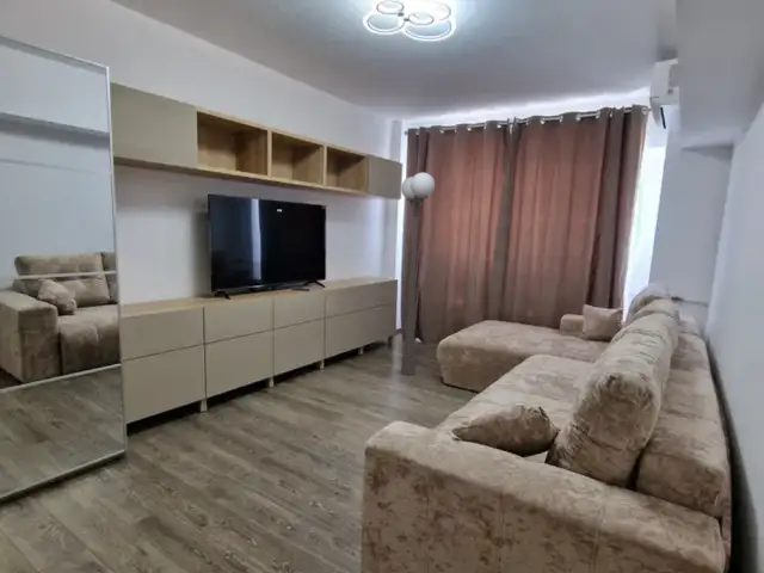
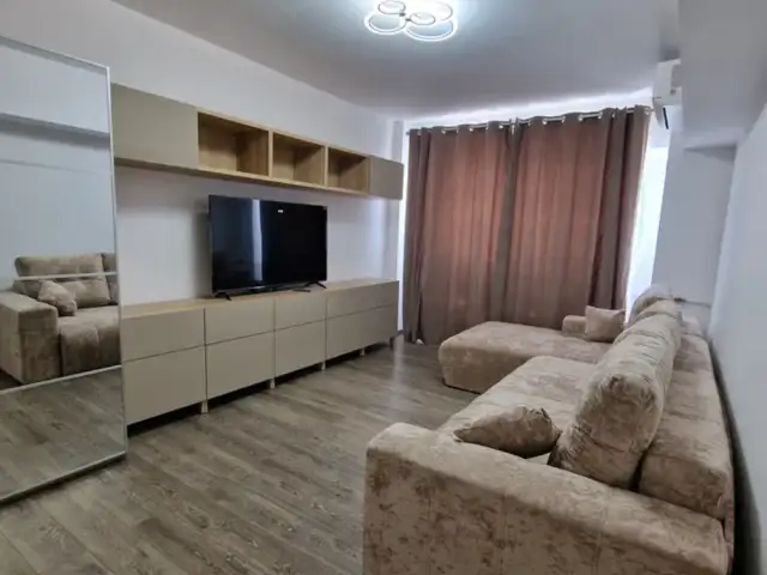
- floor lamp [400,171,436,376]
